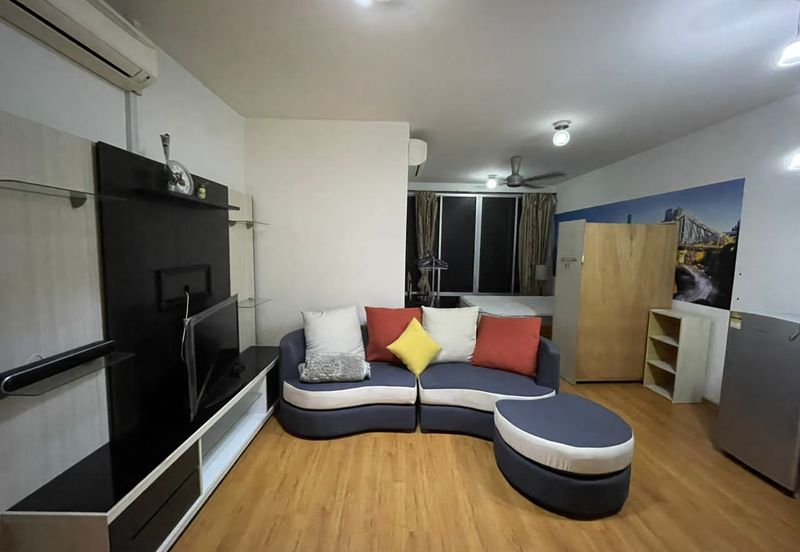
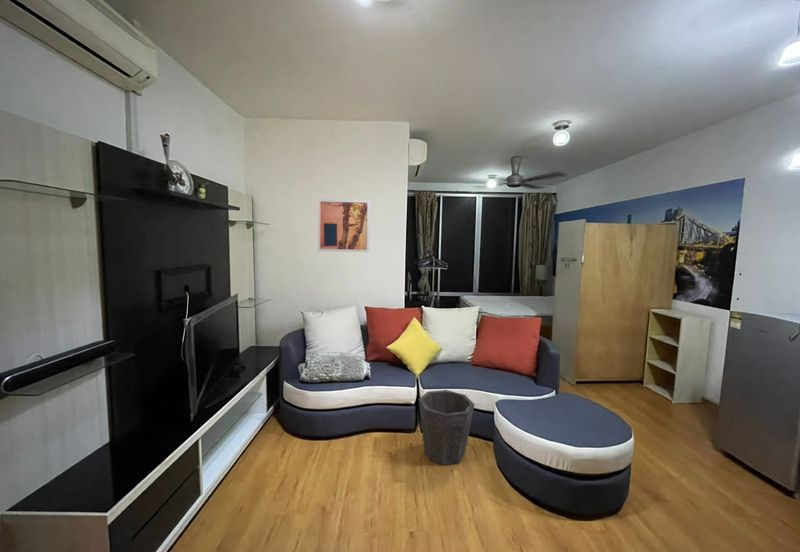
+ waste bin [418,389,476,466]
+ wall art [317,198,371,253]
